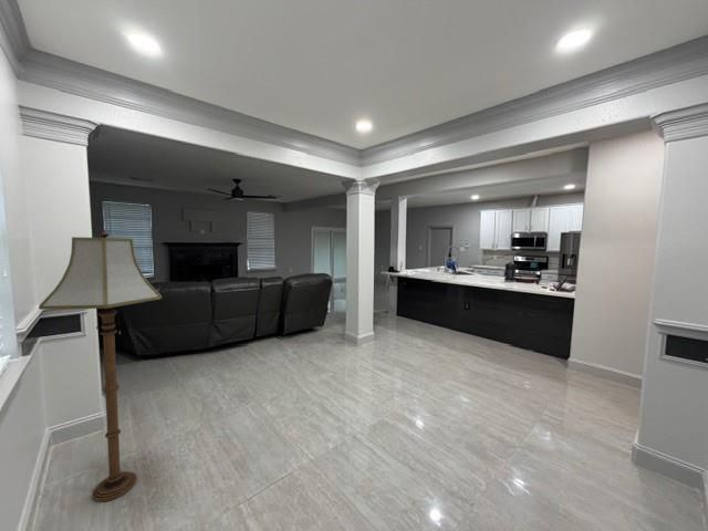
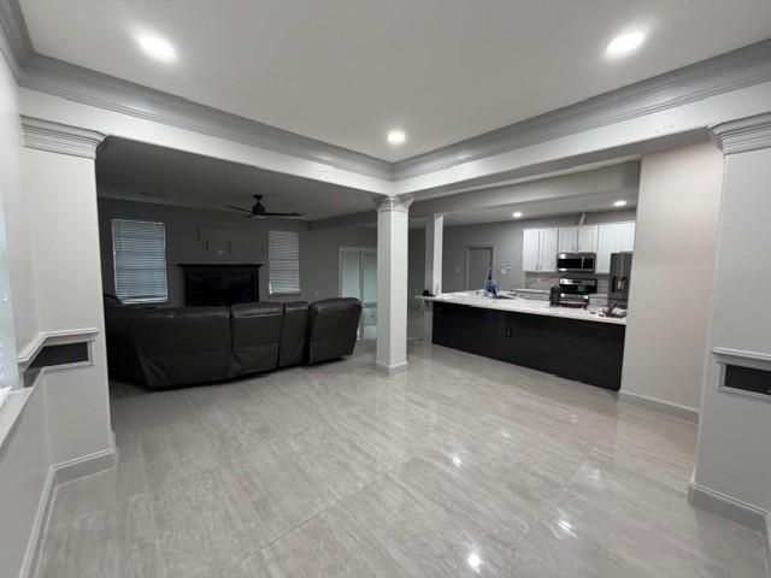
- floor lamp [38,228,163,503]
